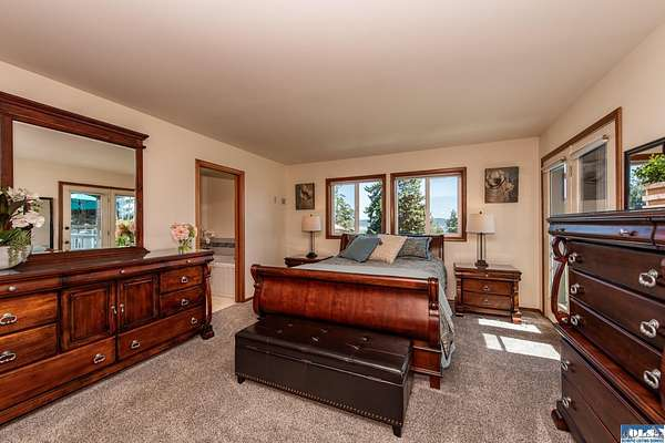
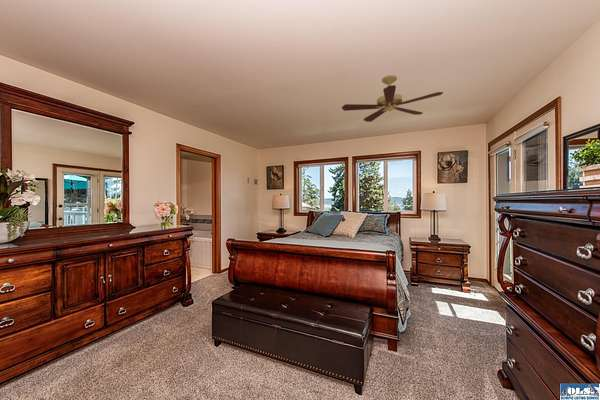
+ ceiling fan [341,74,444,123]
